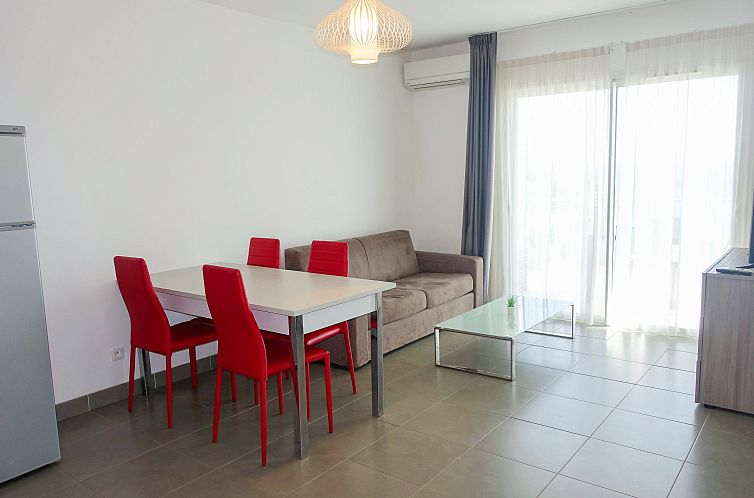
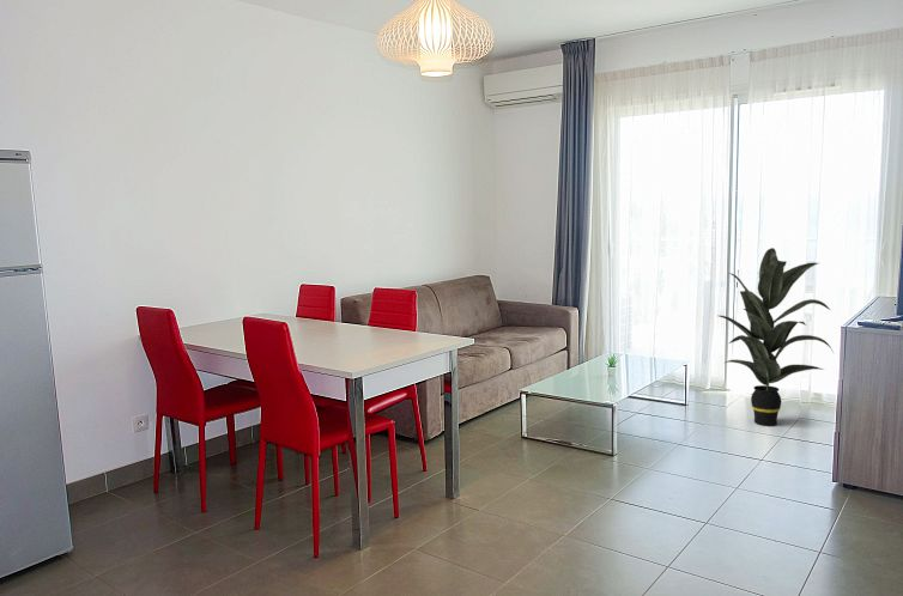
+ indoor plant [719,247,836,427]
